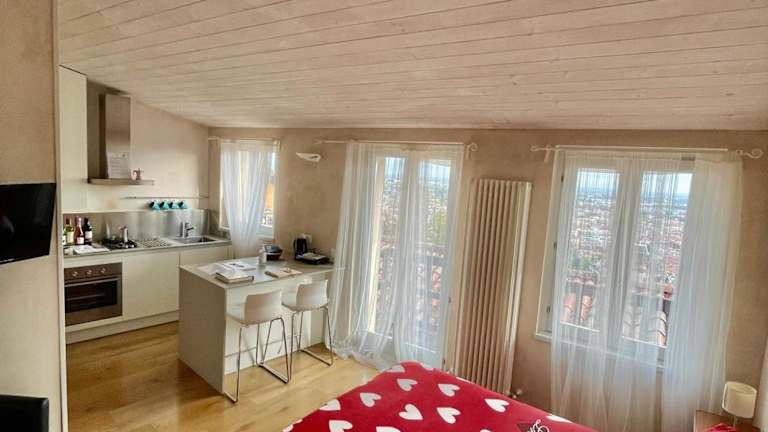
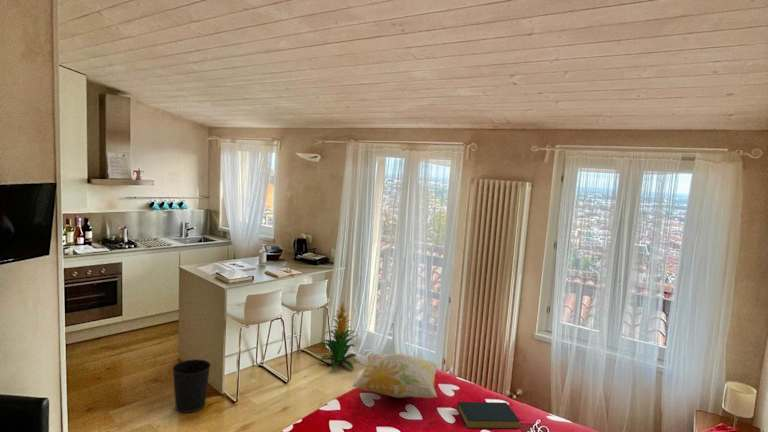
+ indoor plant [316,299,359,371]
+ wastebasket [171,358,212,414]
+ decorative pillow [352,353,440,399]
+ hardback book [457,401,521,430]
